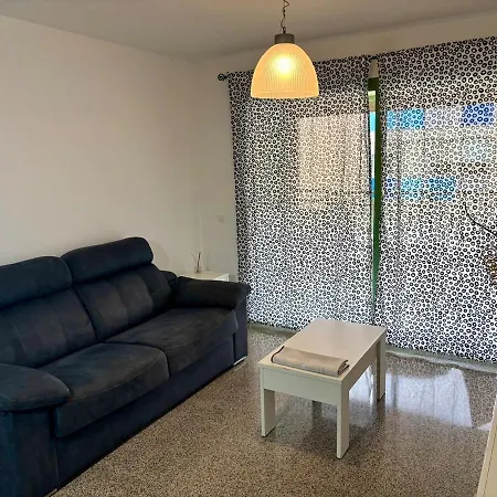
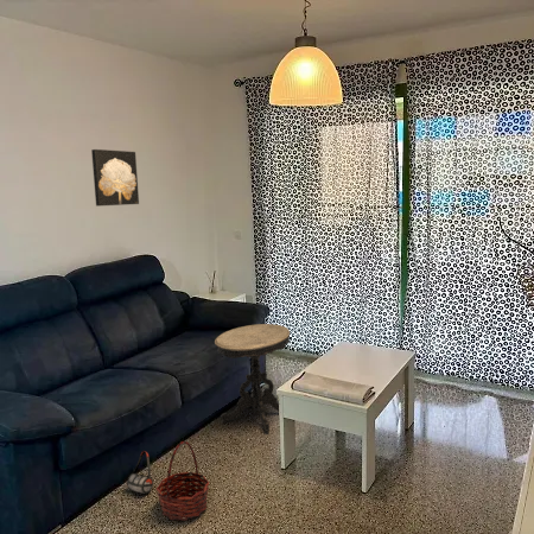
+ wall art [90,148,140,208]
+ bag [108,450,154,515]
+ basket [155,440,210,521]
+ side table [214,323,291,433]
